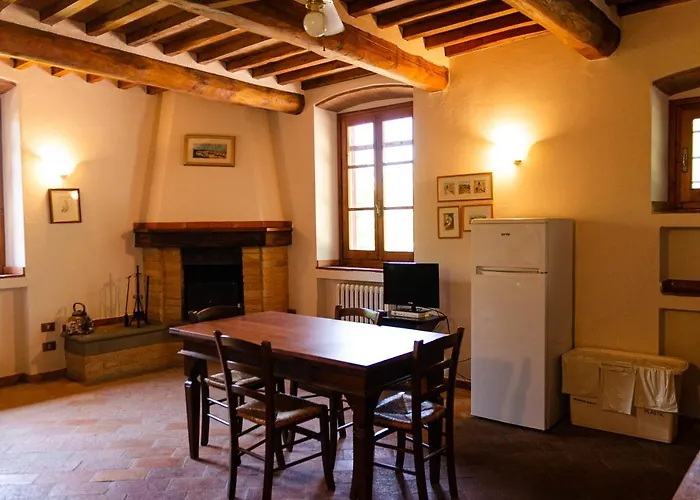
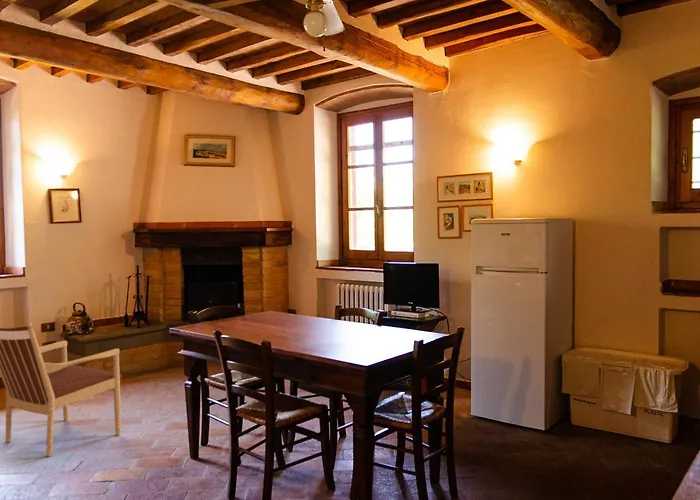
+ armchair [0,321,123,457]
